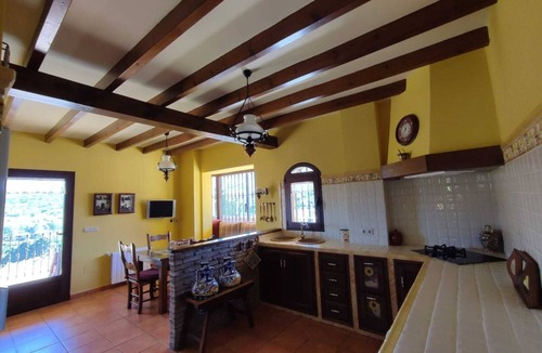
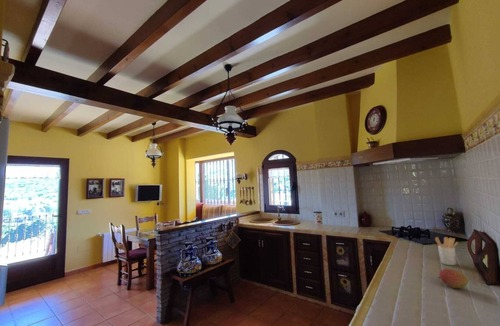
+ utensil holder [434,236,459,266]
+ fruit [437,268,469,289]
